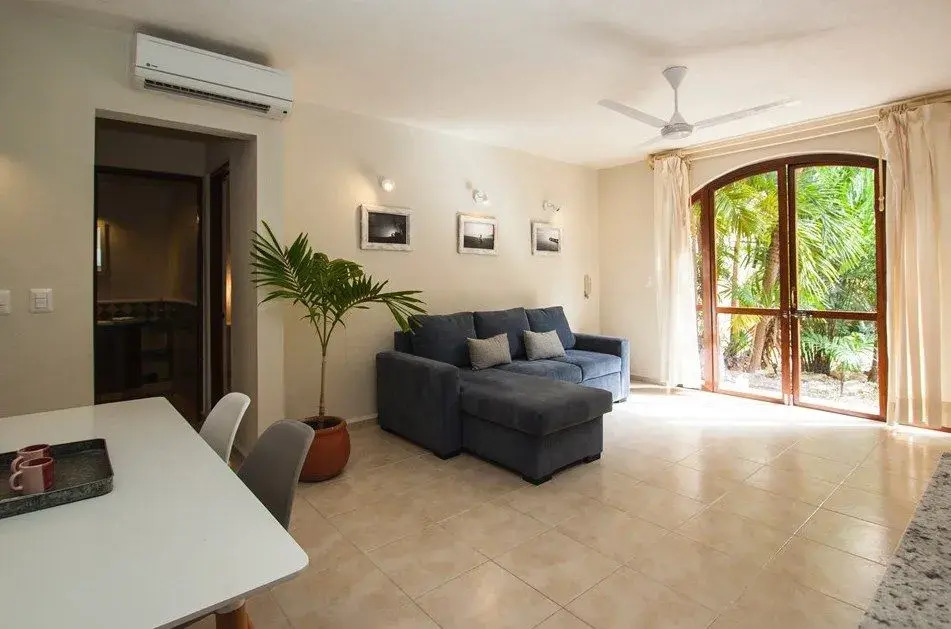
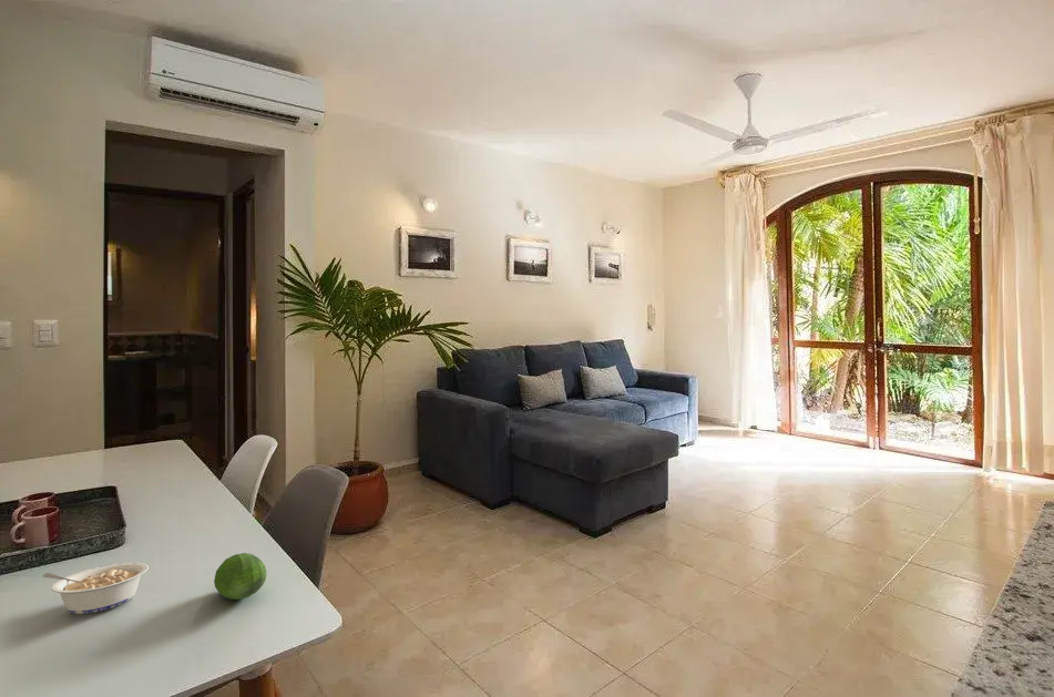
+ legume [41,562,150,615]
+ fruit [213,552,267,601]
